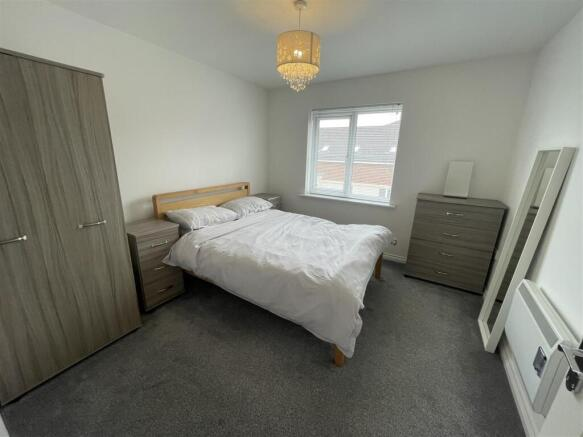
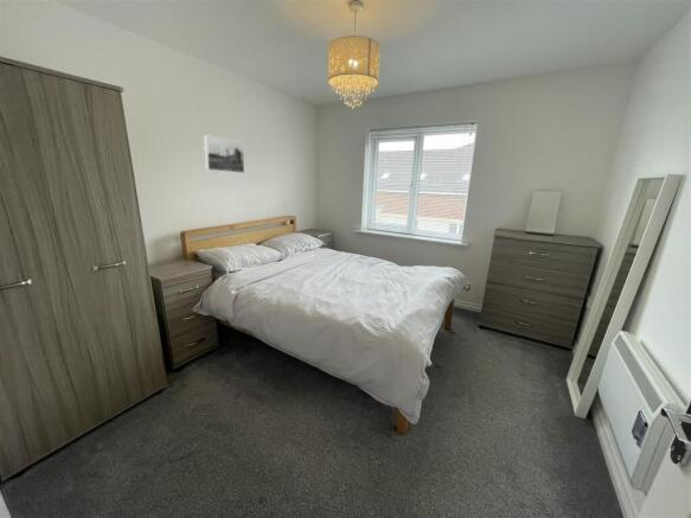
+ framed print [203,134,245,174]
